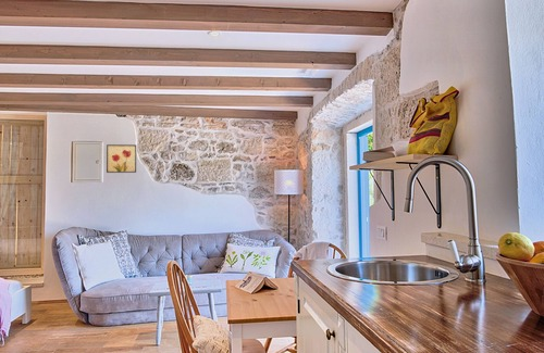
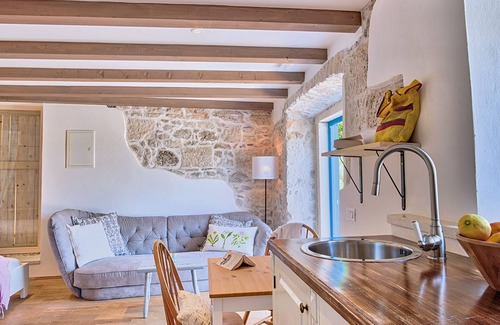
- wall art [106,143,137,174]
